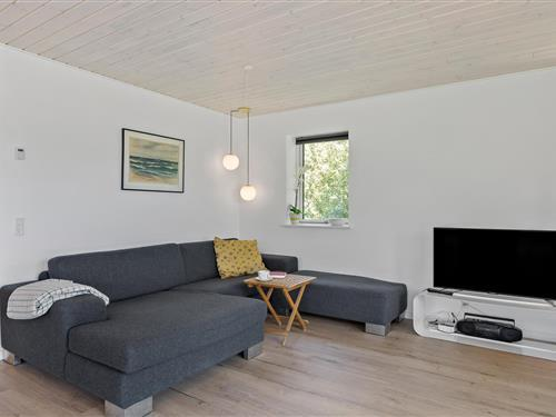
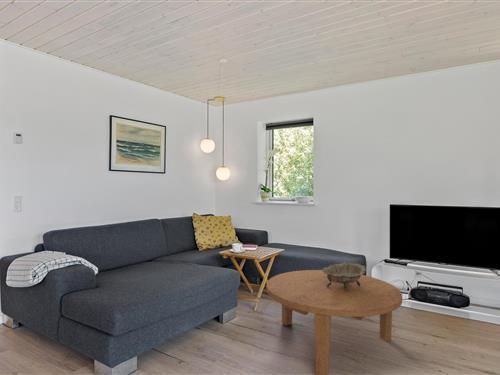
+ decorative bowl [322,261,367,292]
+ coffee table [266,269,403,375]
